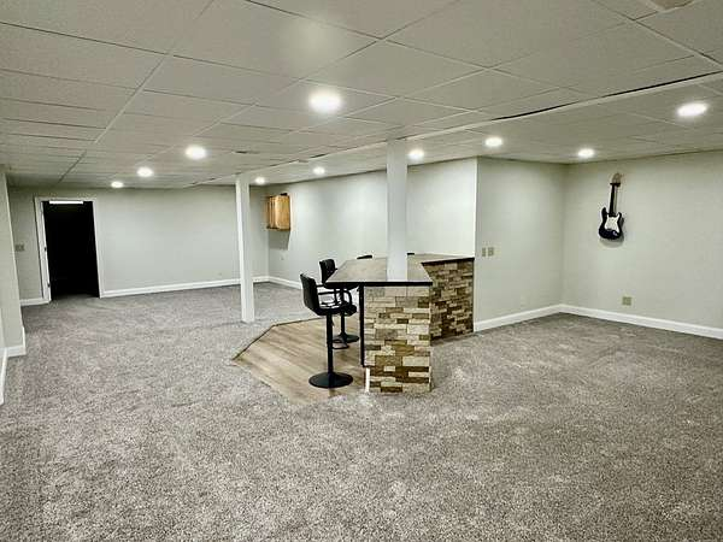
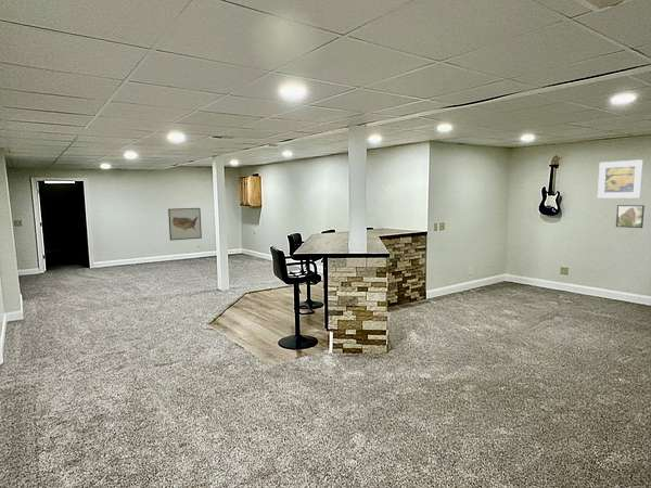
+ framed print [597,158,644,200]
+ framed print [615,204,646,229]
+ wall art [167,207,203,242]
